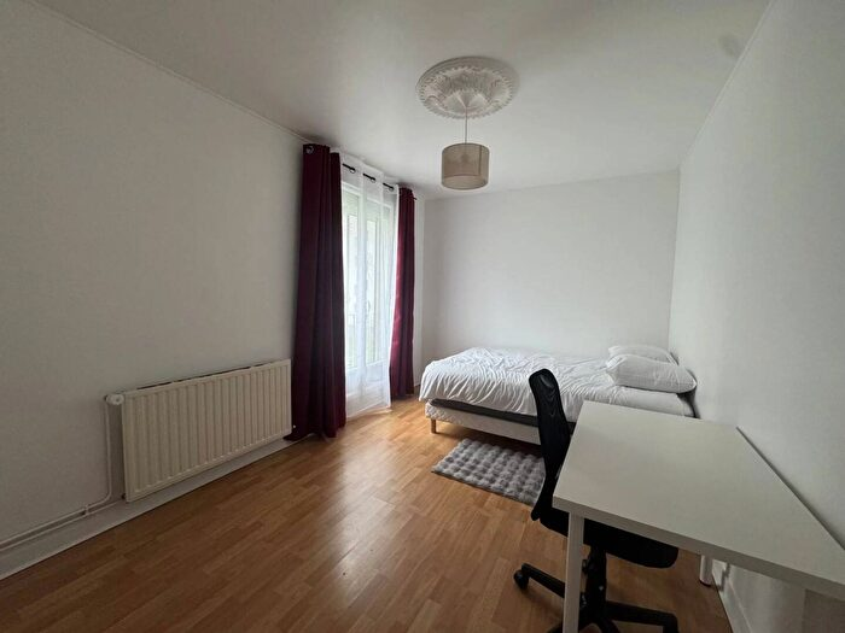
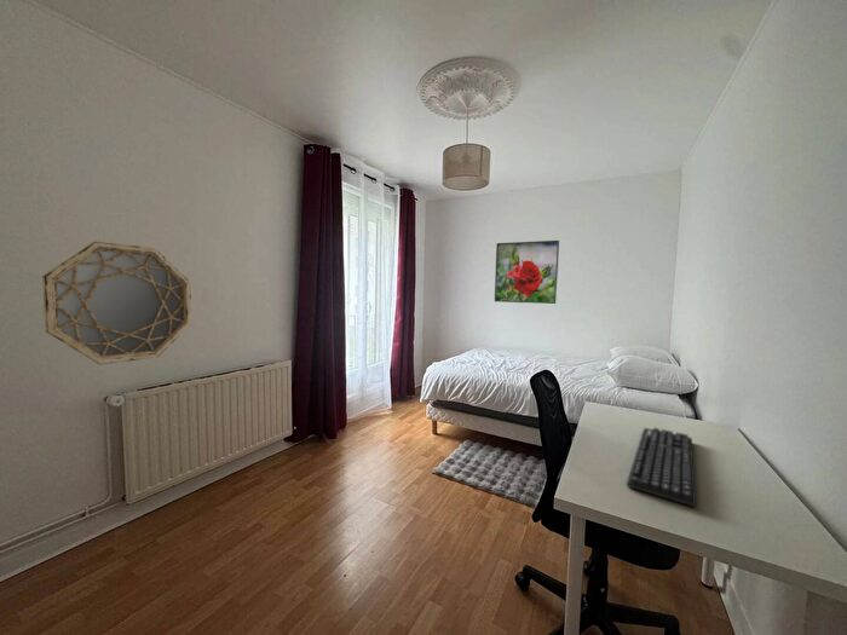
+ home mirror [41,241,192,365]
+ keyboard [626,426,697,508]
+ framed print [494,239,560,305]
